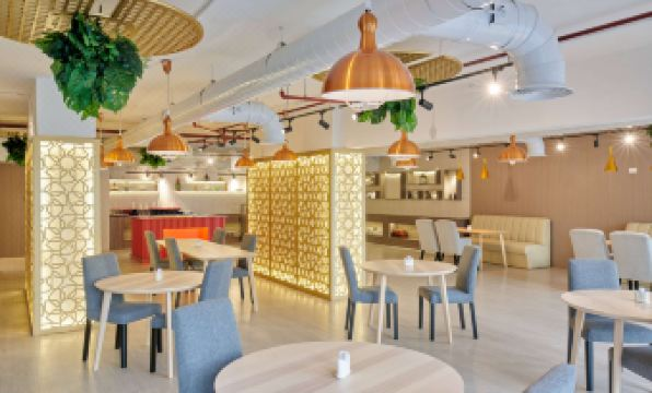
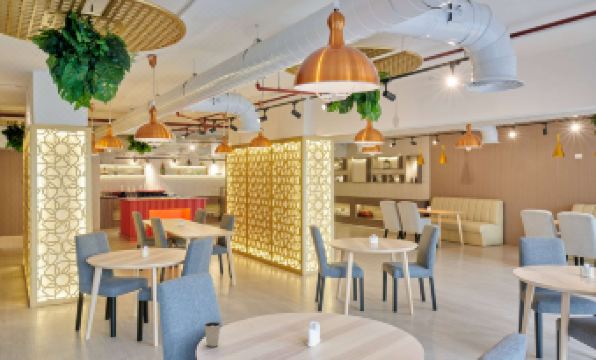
+ dixie cup [203,321,222,348]
